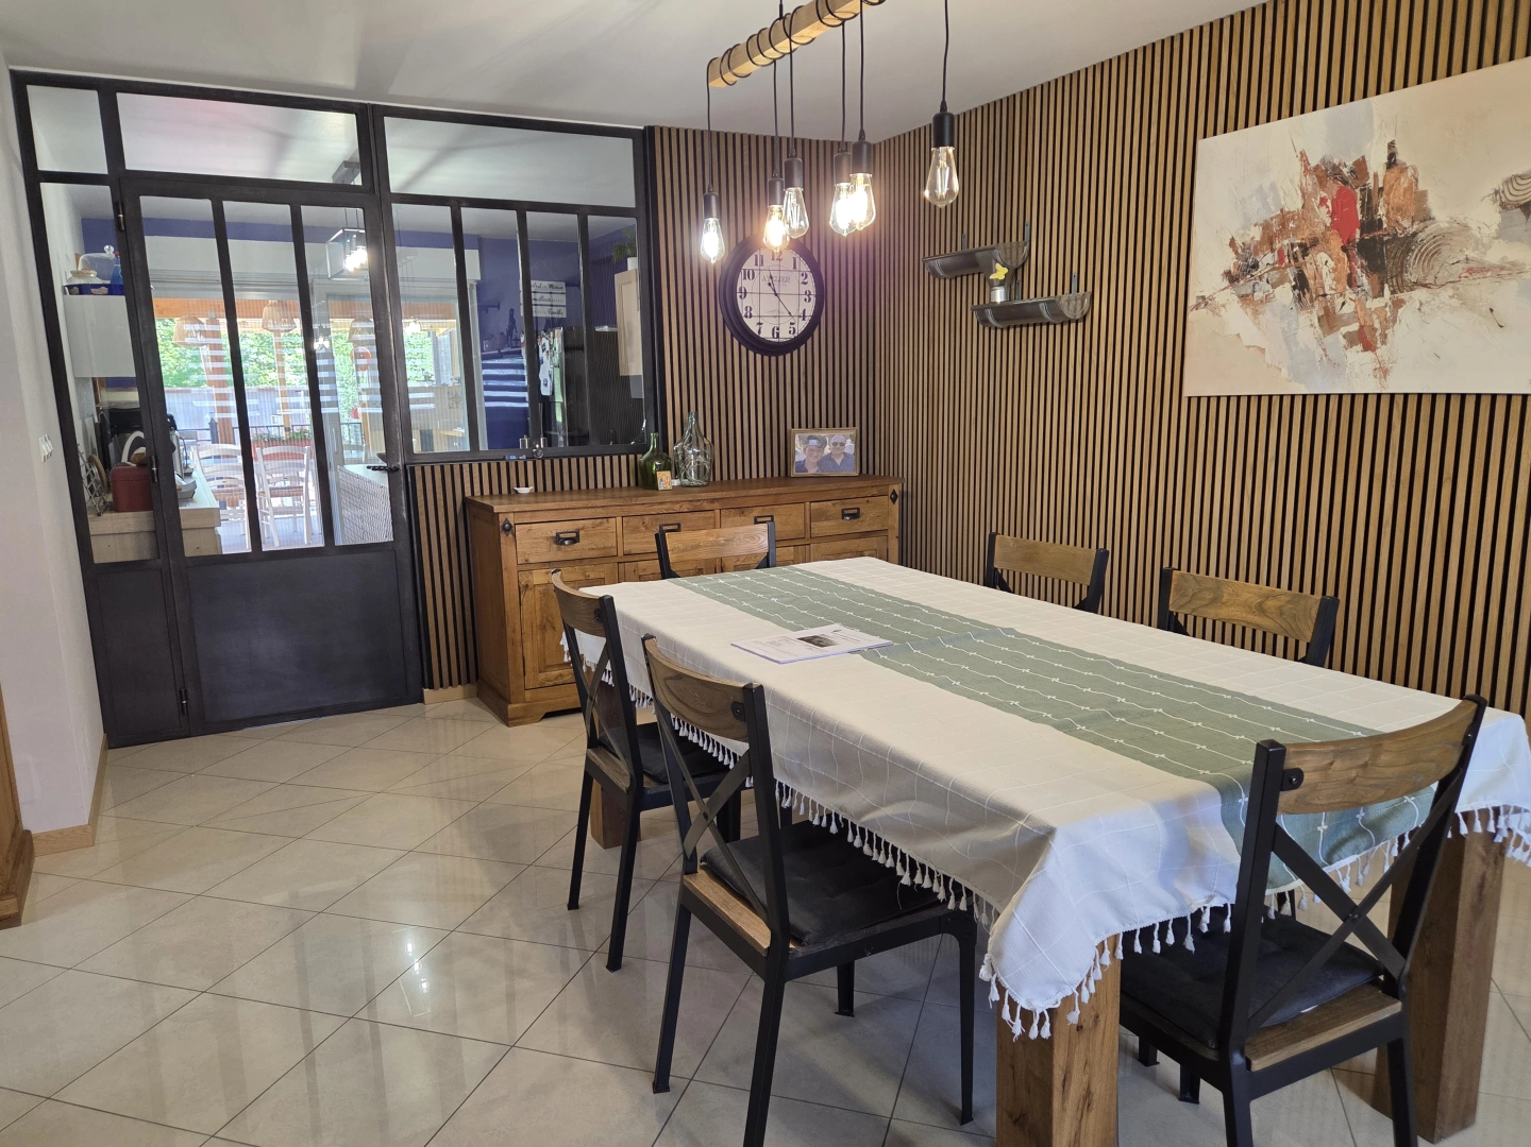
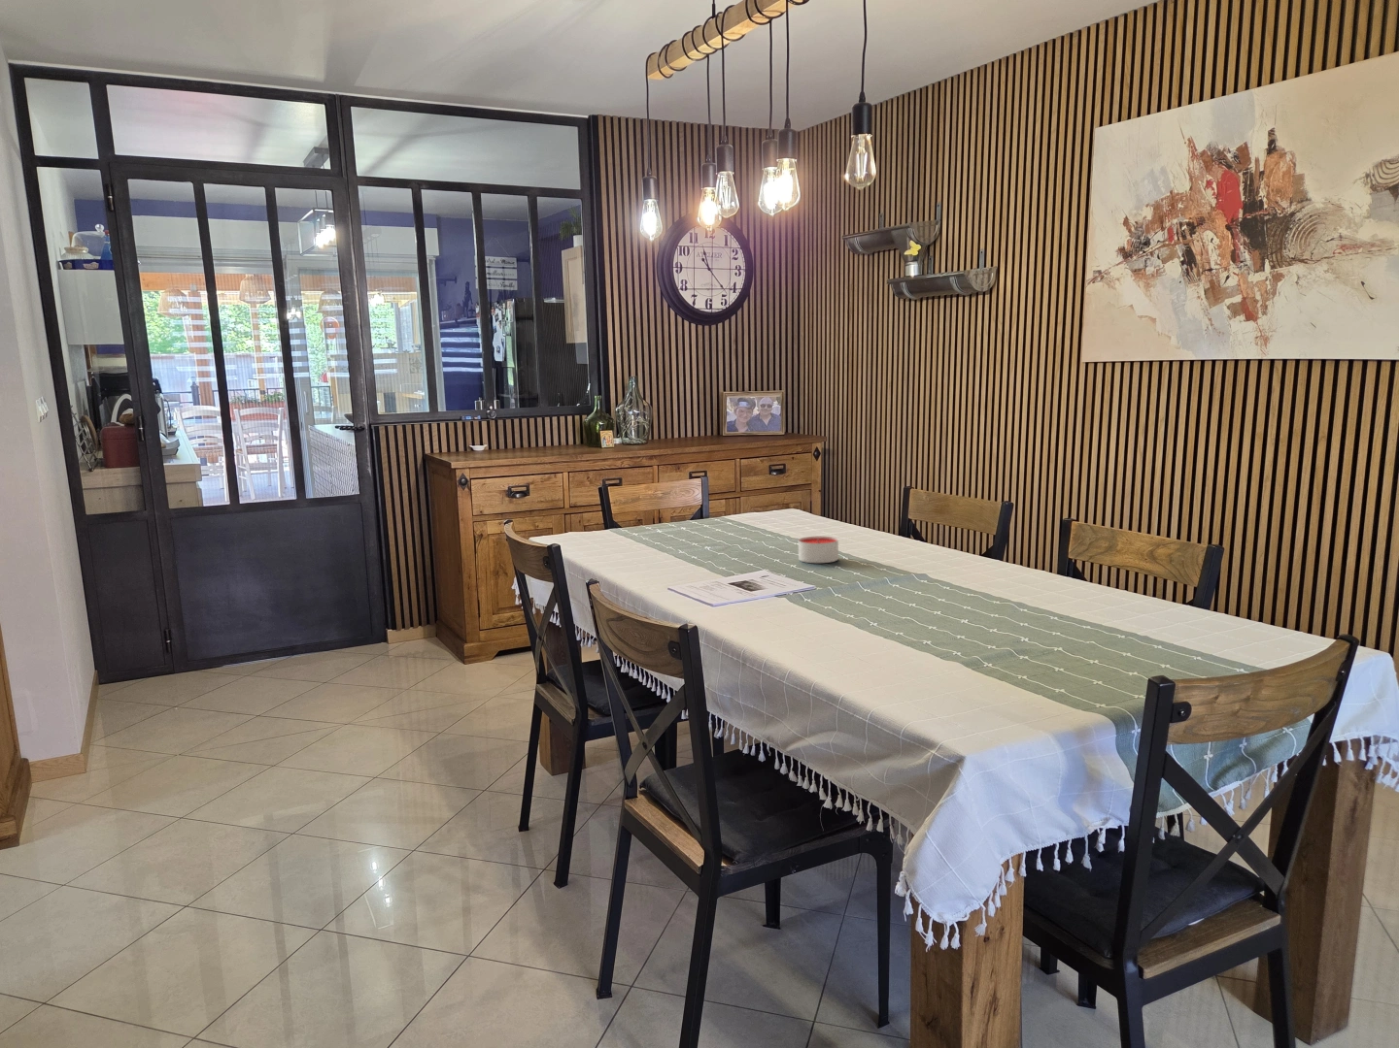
+ candle [798,536,839,564]
